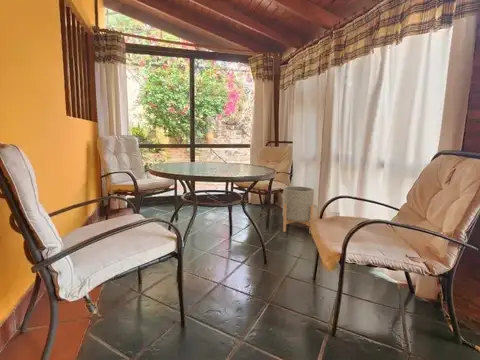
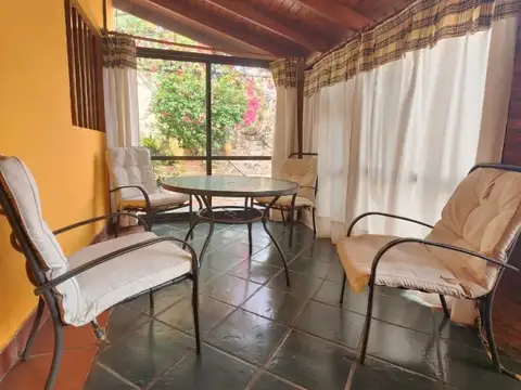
- planter [282,185,315,234]
